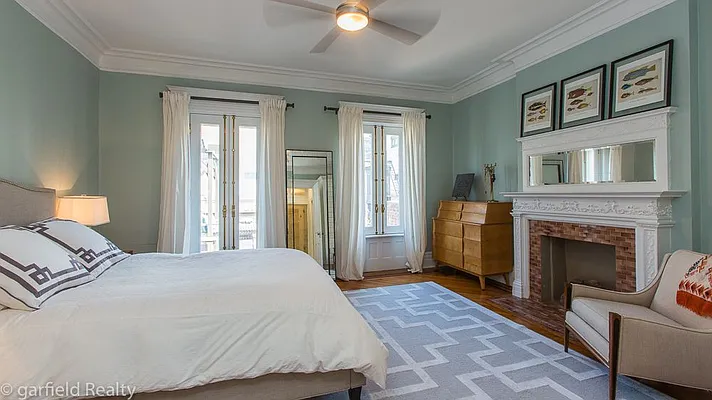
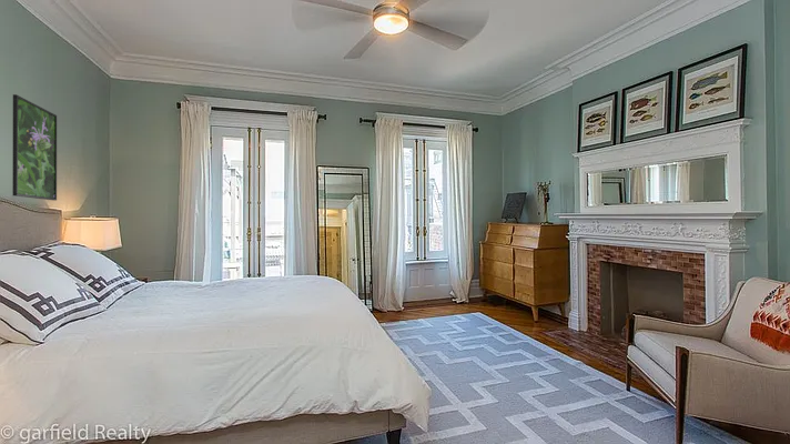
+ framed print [11,93,58,202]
